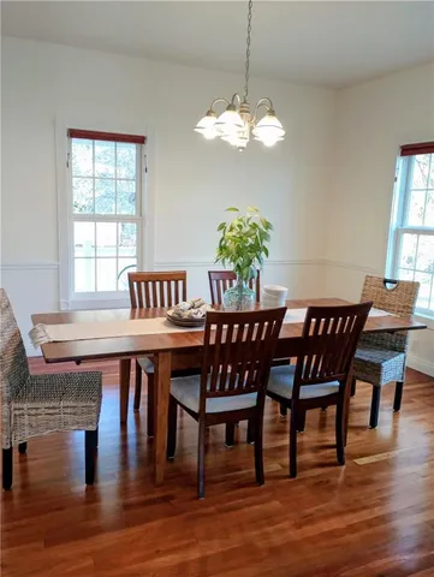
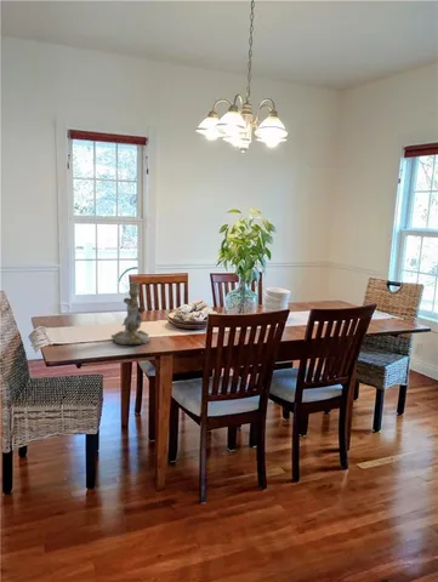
+ candlestick [110,281,150,346]
